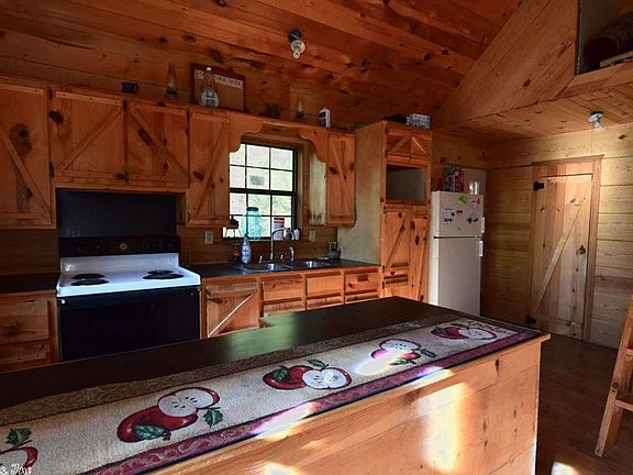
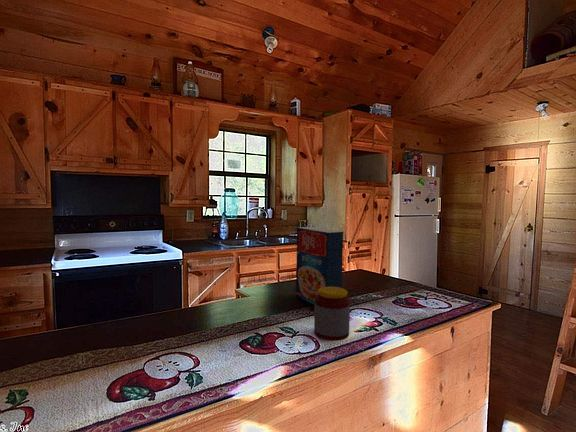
+ cereal box [295,226,344,306]
+ jar [313,287,351,342]
